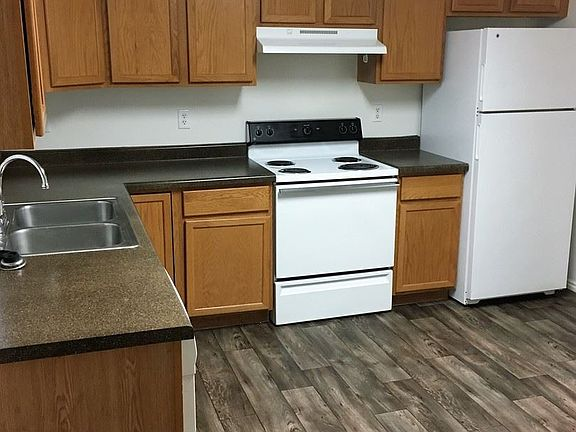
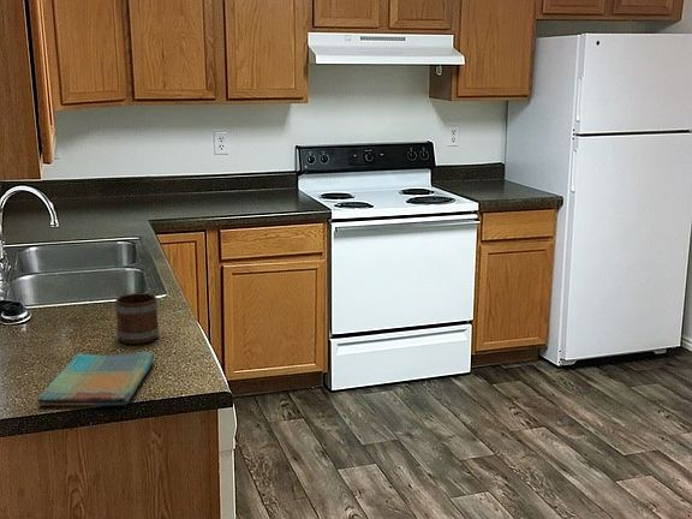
+ mug [114,292,160,345]
+ dish towel [37,351,155,407]
